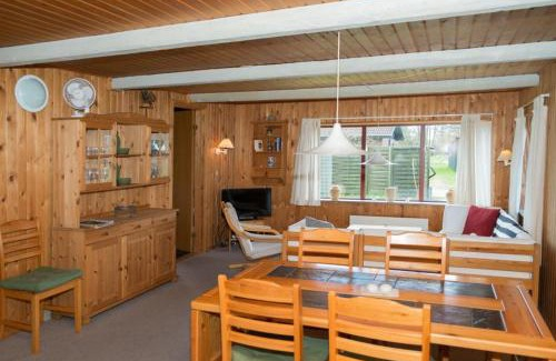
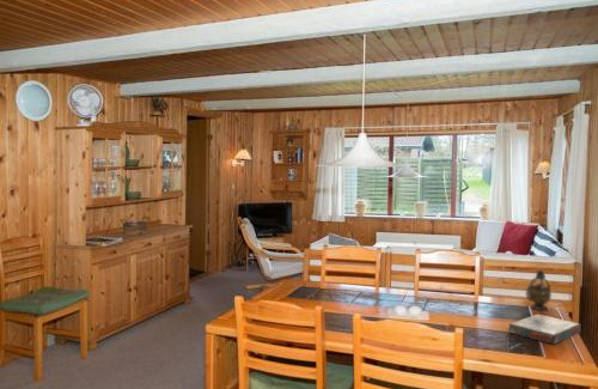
+ board game [508,312,582,346]
+ teapot [525,268,553,311]
